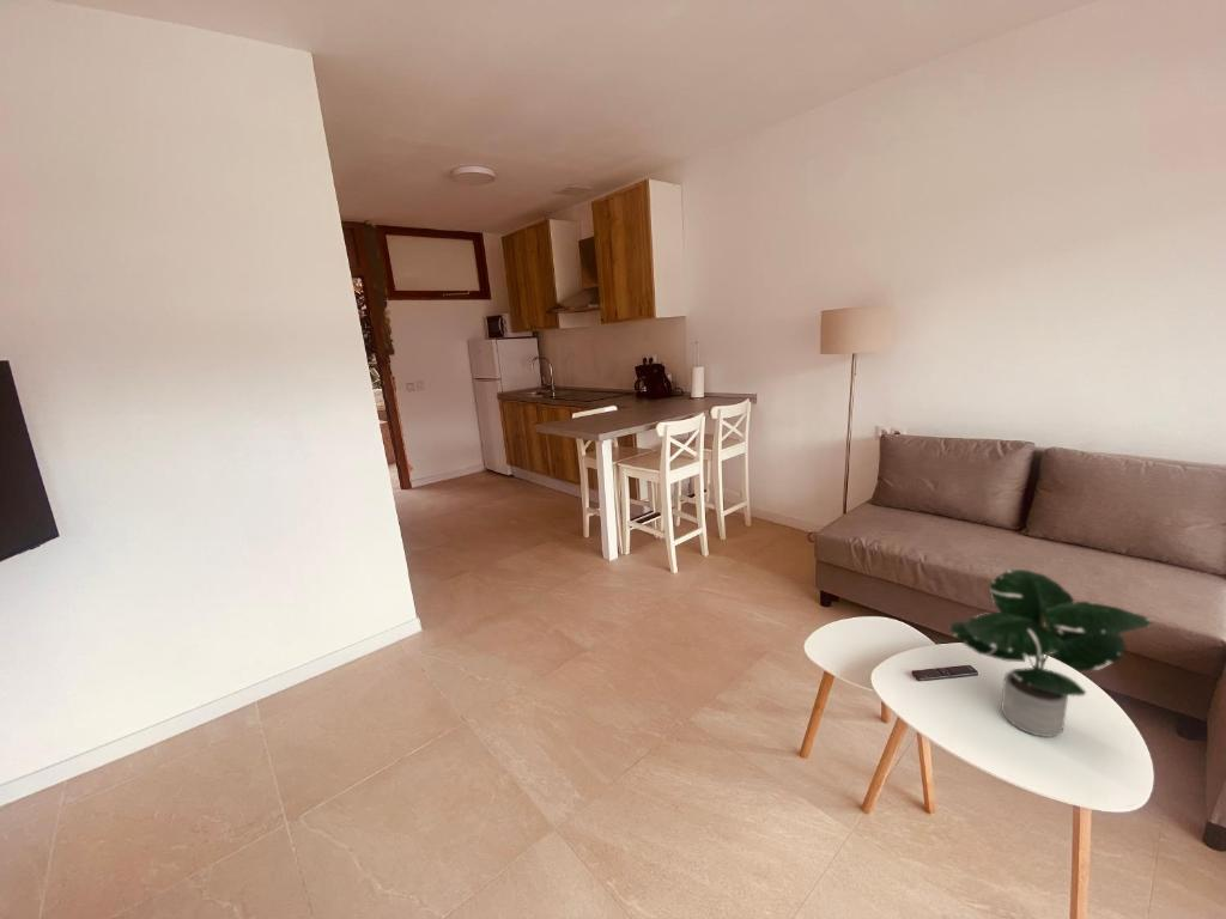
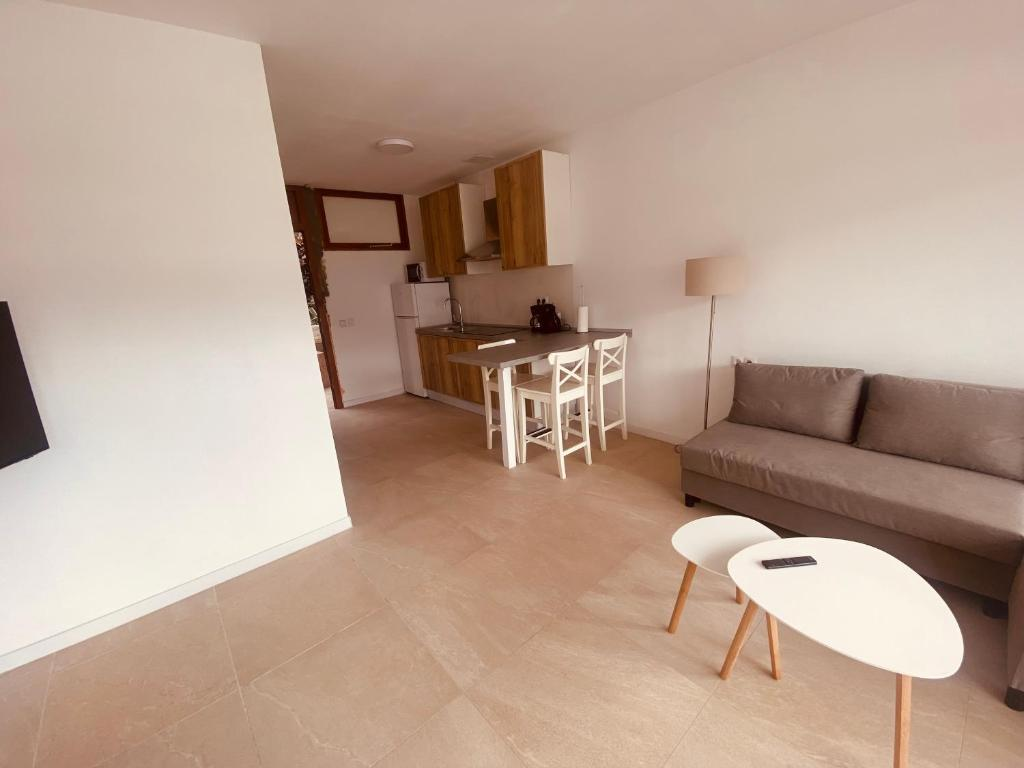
- potted plant [948,568,1153,738]
